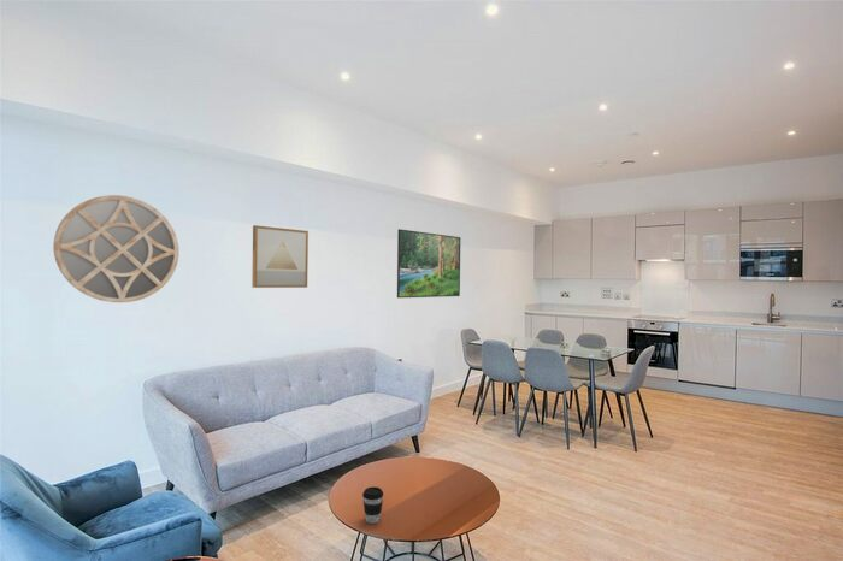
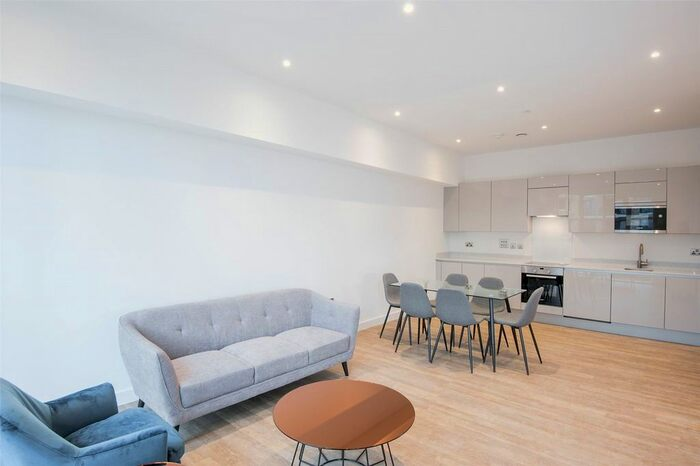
- wall art [250,224,310,289]
- coffee cup [361,486,384,525]
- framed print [396,228,461,299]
- home mirror [52,194,179,303]
